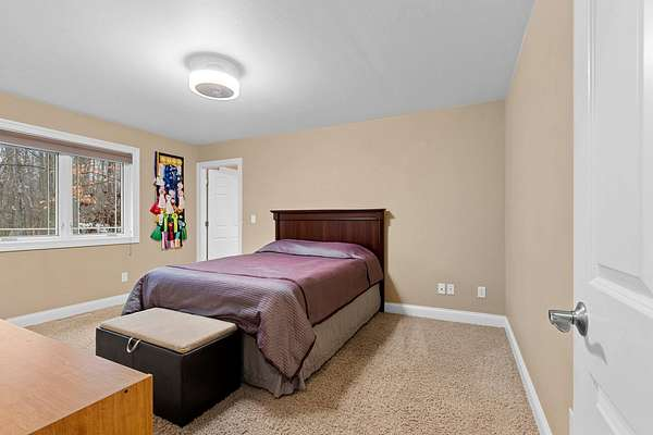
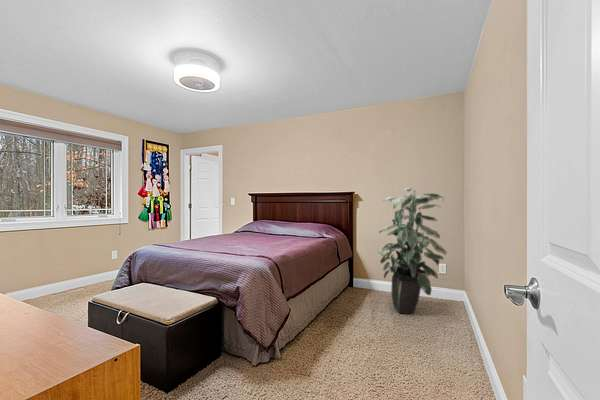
+ indoor plant [376,187,447,315]
